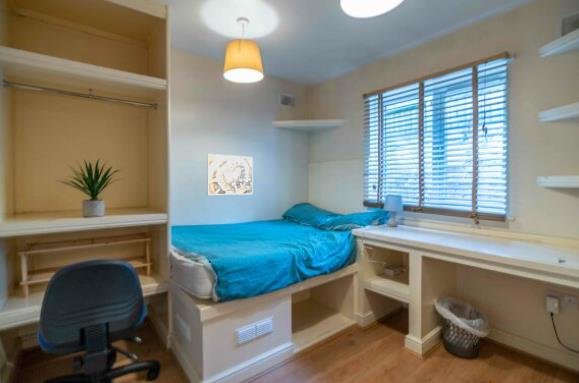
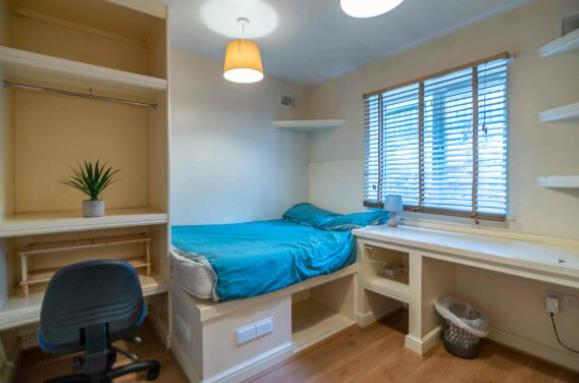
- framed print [206,153,254,196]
